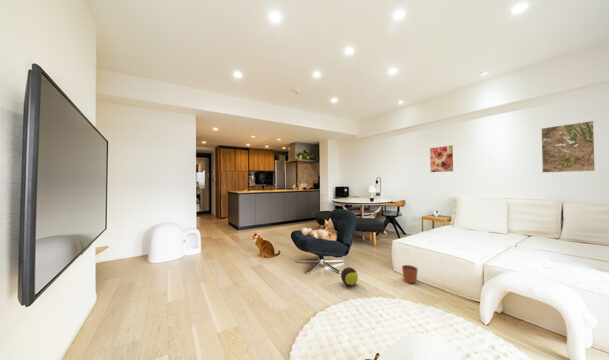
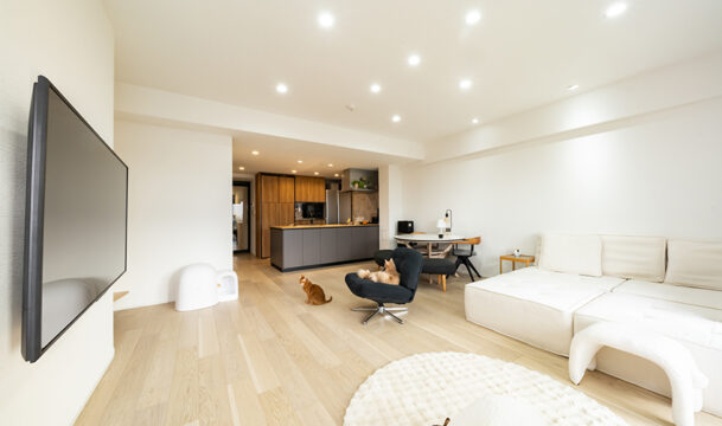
- wall art [429,144,454,173]
- decorative ball [340,266,359,286]
- plant pot [401,264,419,284]
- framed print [540,120,596,174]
